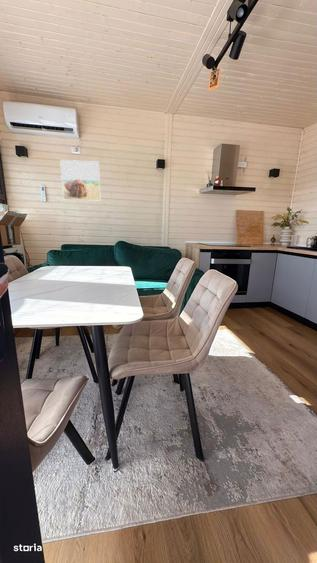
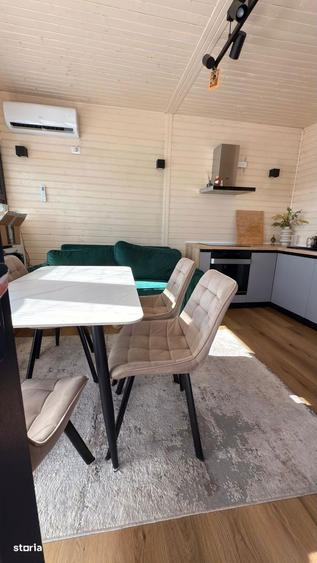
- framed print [59,159,101,201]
